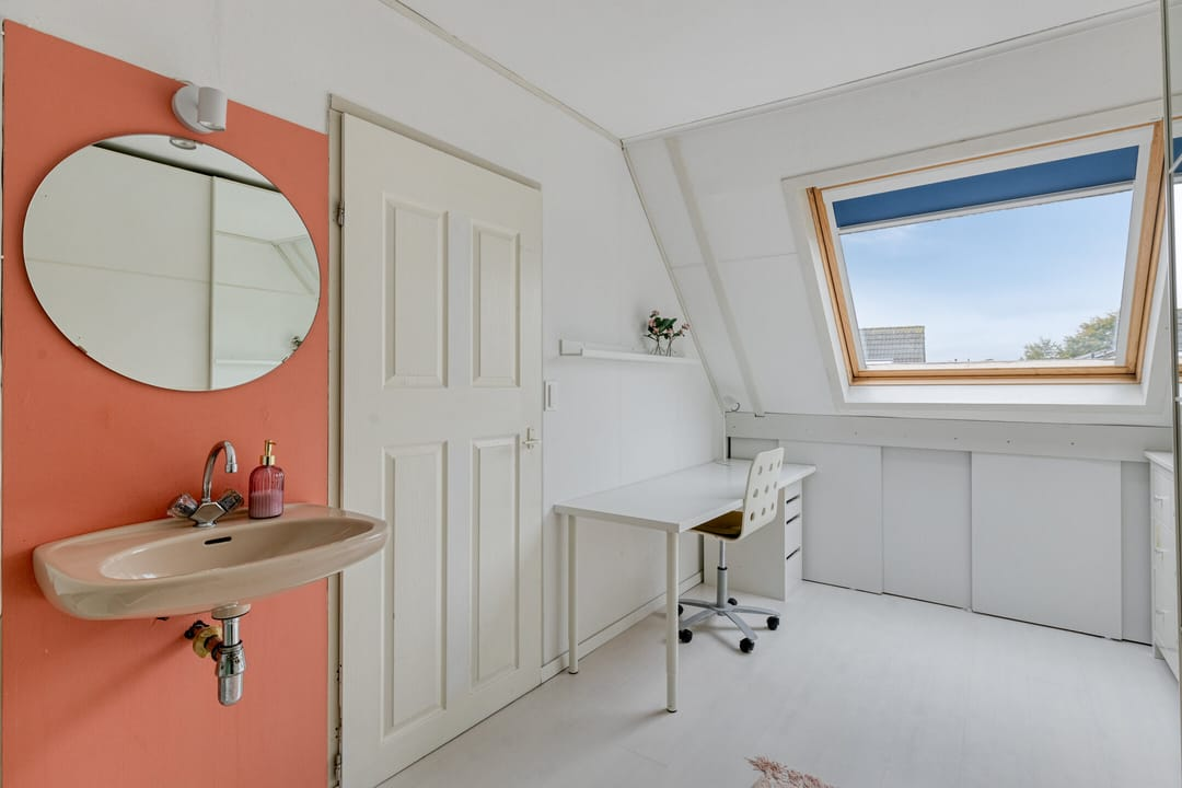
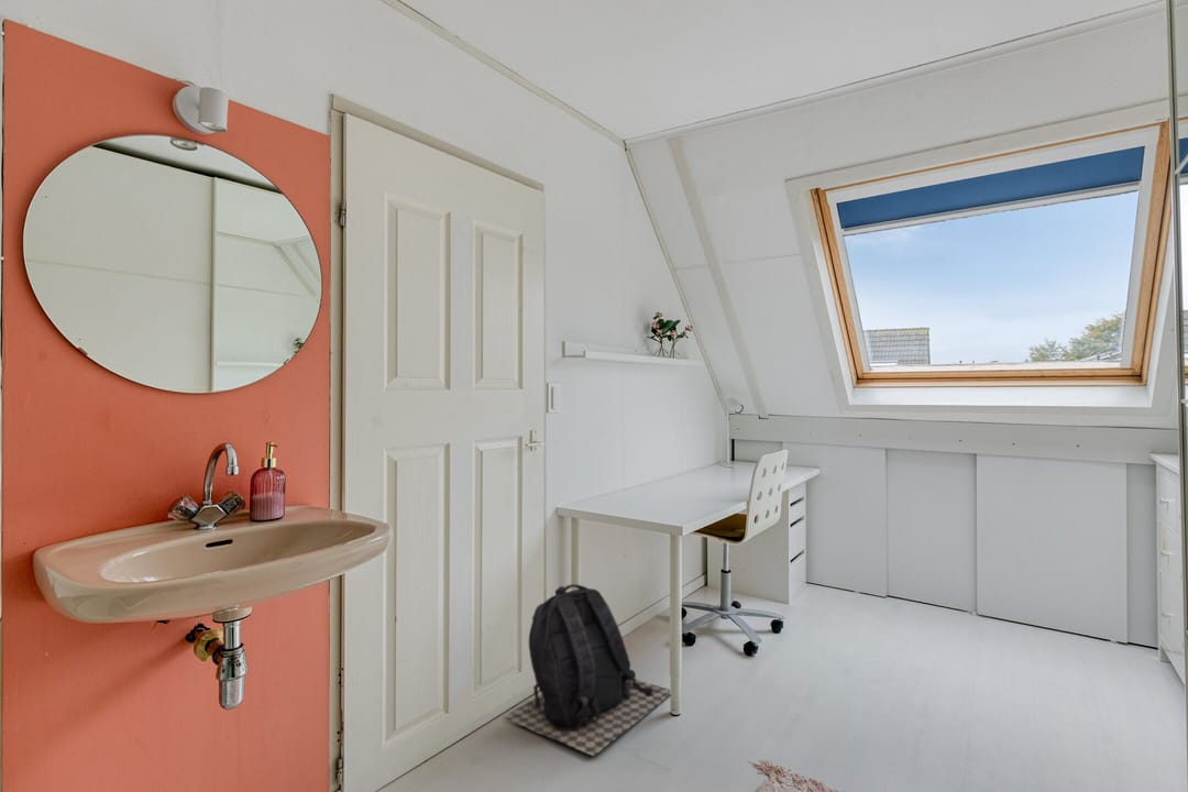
+ backpack [501,583,671,757]
